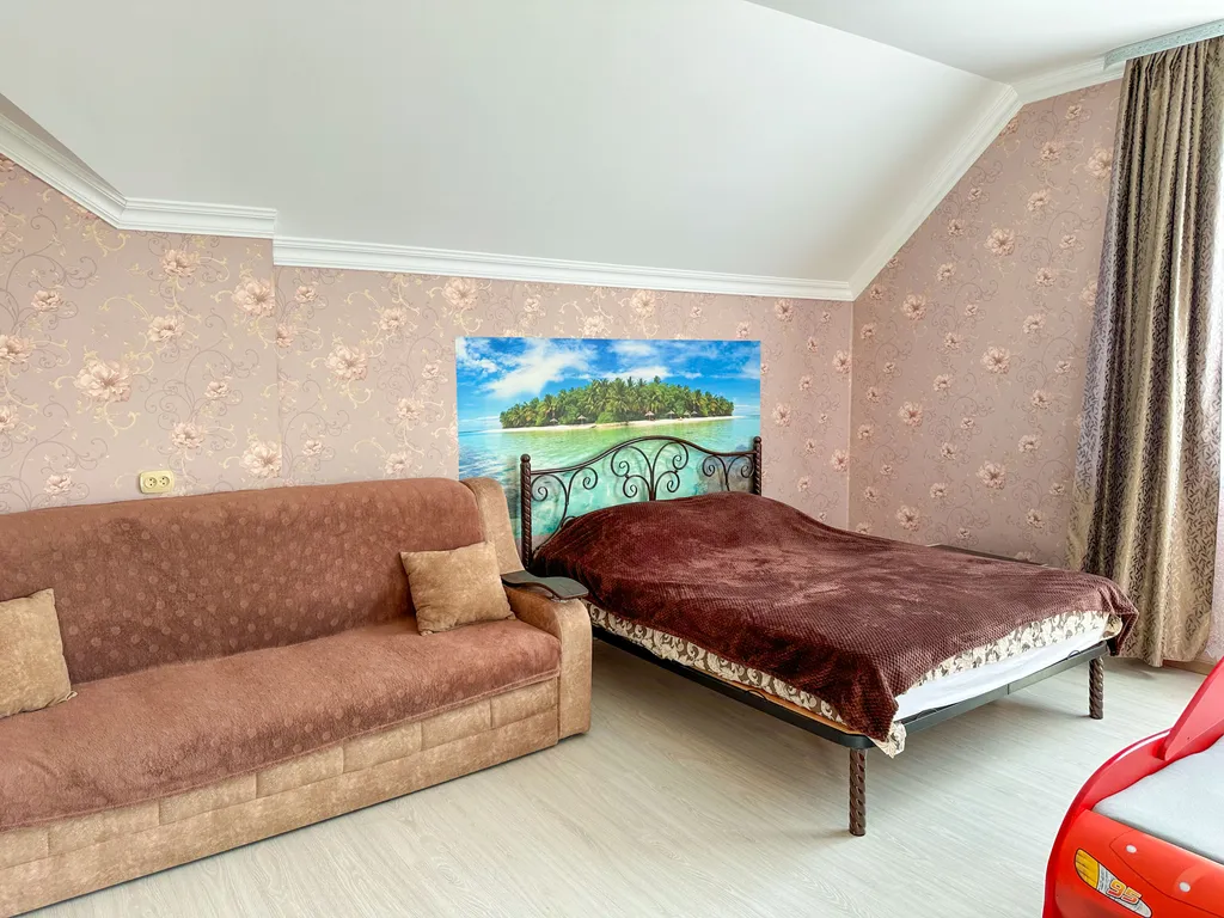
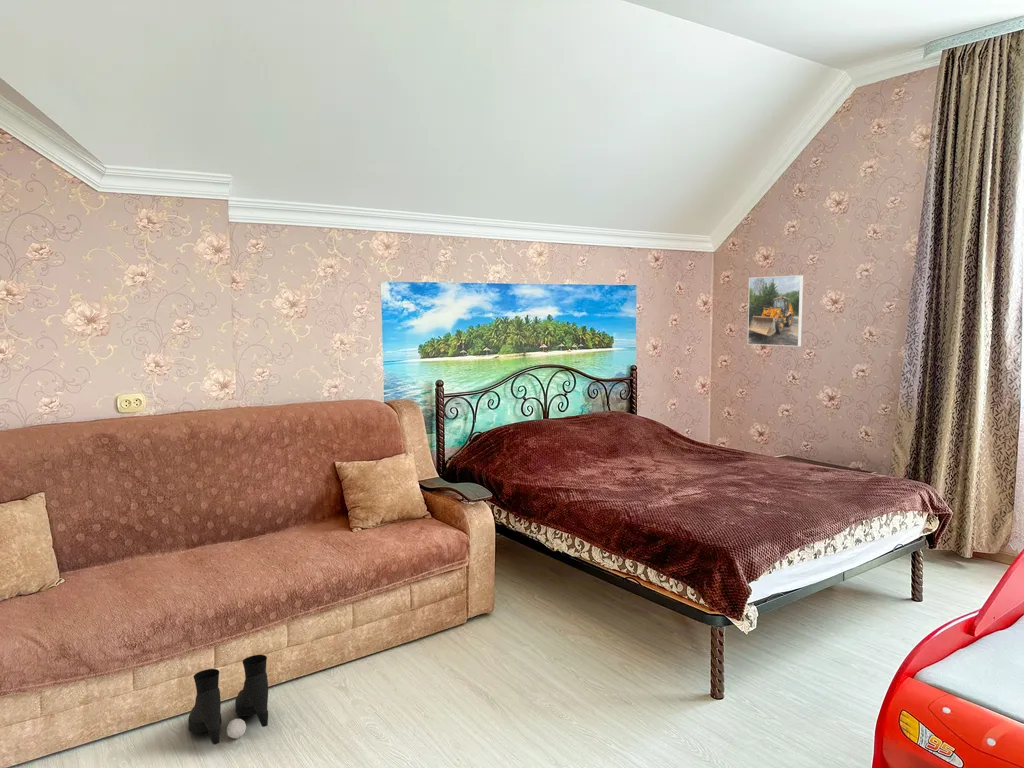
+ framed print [747,274,804,347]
+ boots [187,654,269,746]
